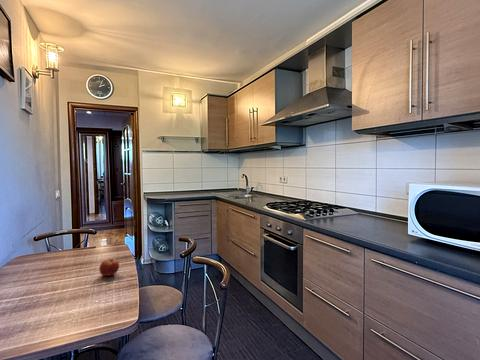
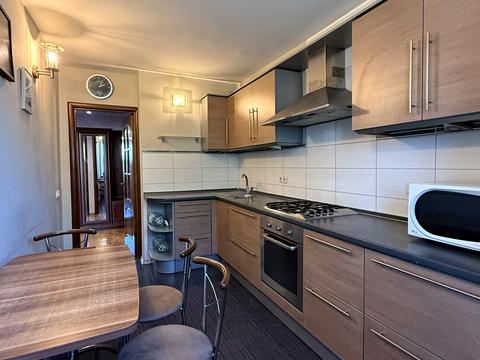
- fruit [98,258,120,277]
